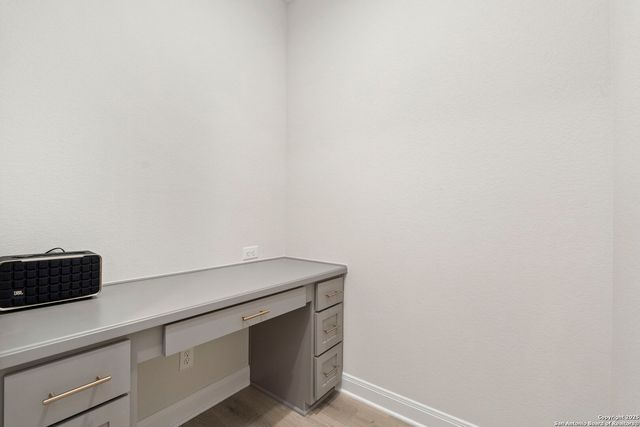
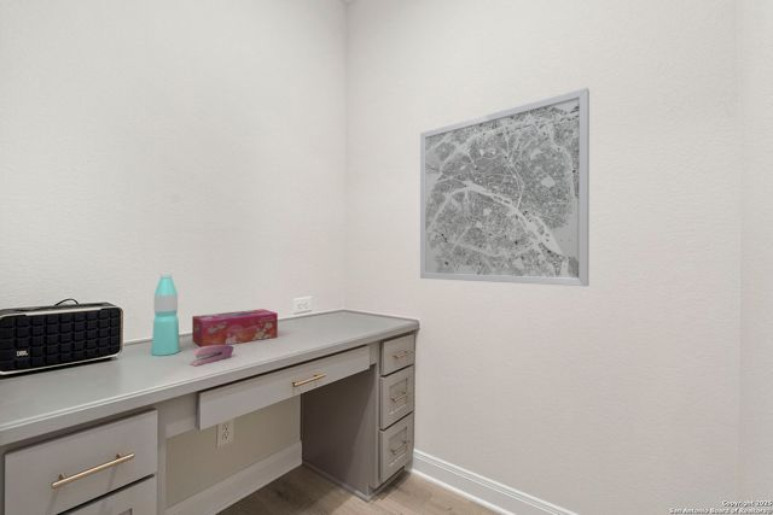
+ stapler [190,345,234,367]
+ wall art [419,87,591,287]
+ water bottle [151,271,181,357]
+ tissue box [191,308,279,347]
